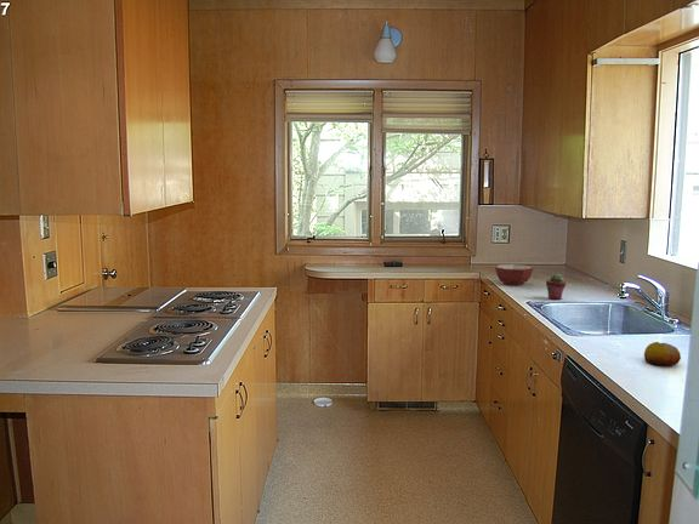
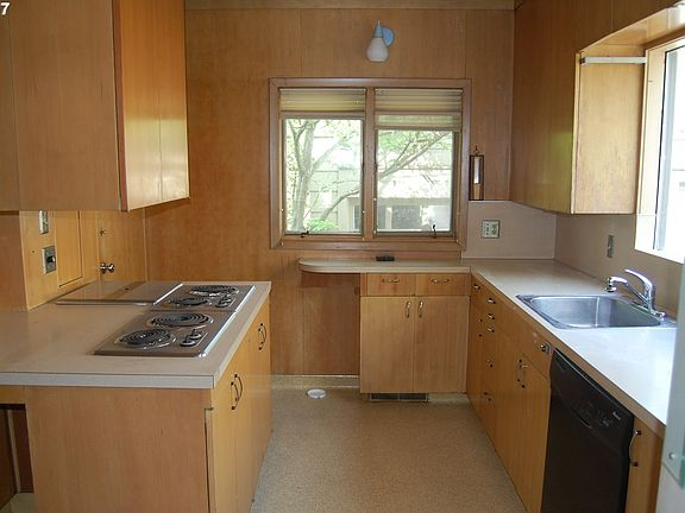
- fruit [643,341,682,366]
- bowl [494,263,534,286]
- potted succulent [545,273,567,301]
